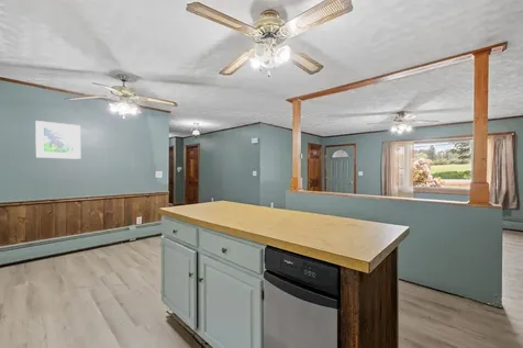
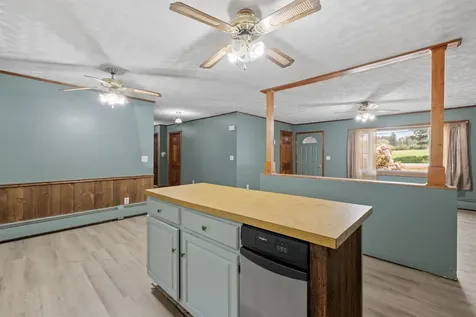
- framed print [34,120,81,160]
